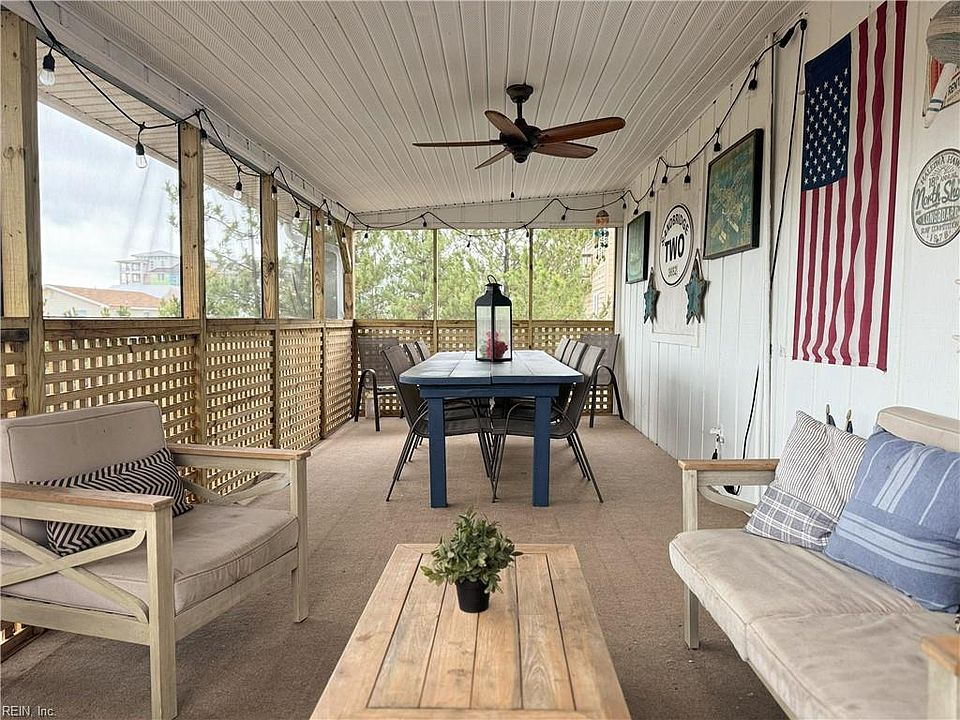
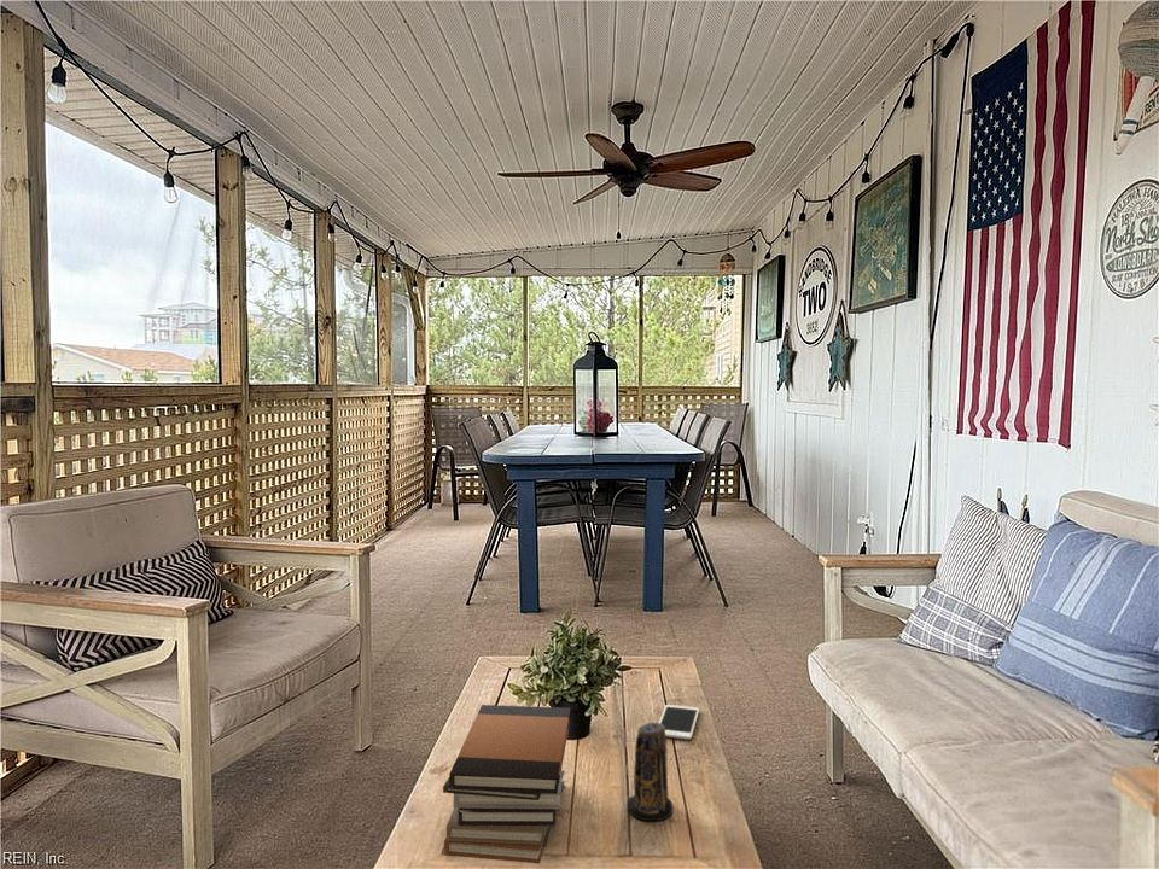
+ candle [627,722,674,822]
+ book stack [442,704,571,864]
+ cell phone [658,704,700,741]
